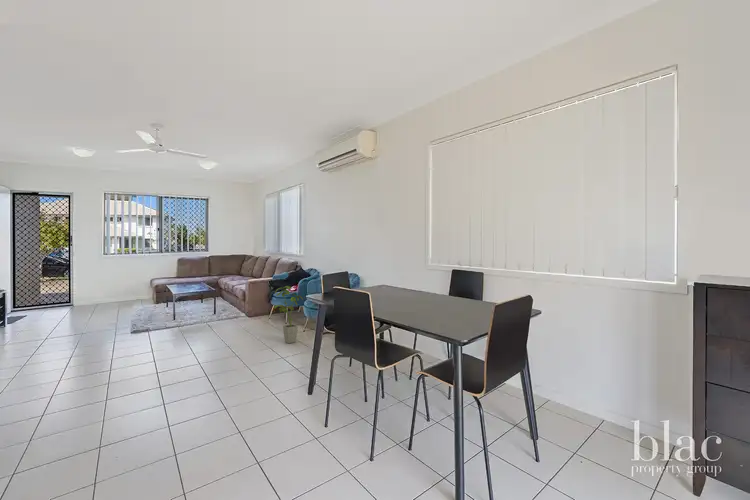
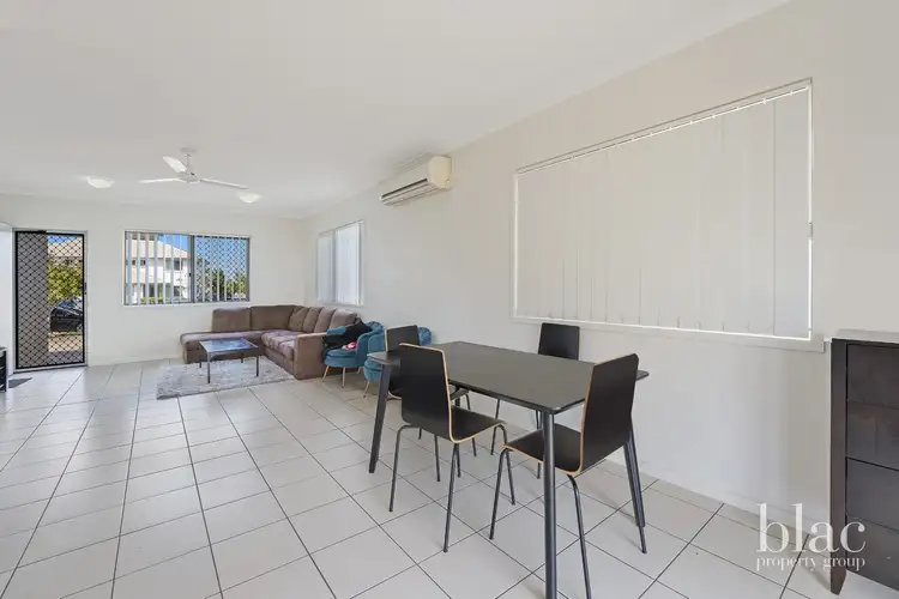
- house plant [273,285,304,344]
